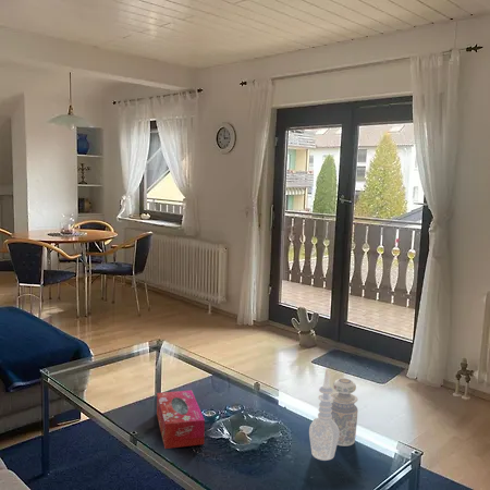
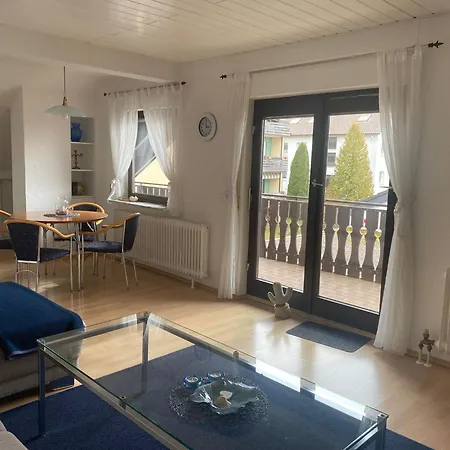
- tissue box [156,389,206,450]
- decorative vase [308,368,359,462]
